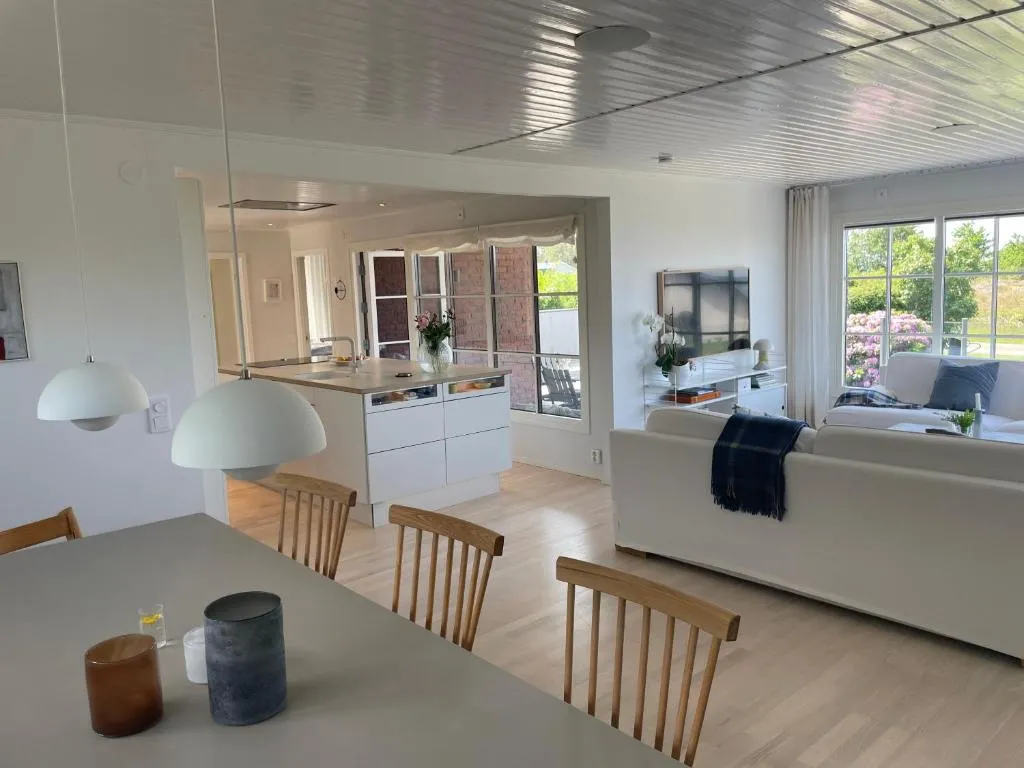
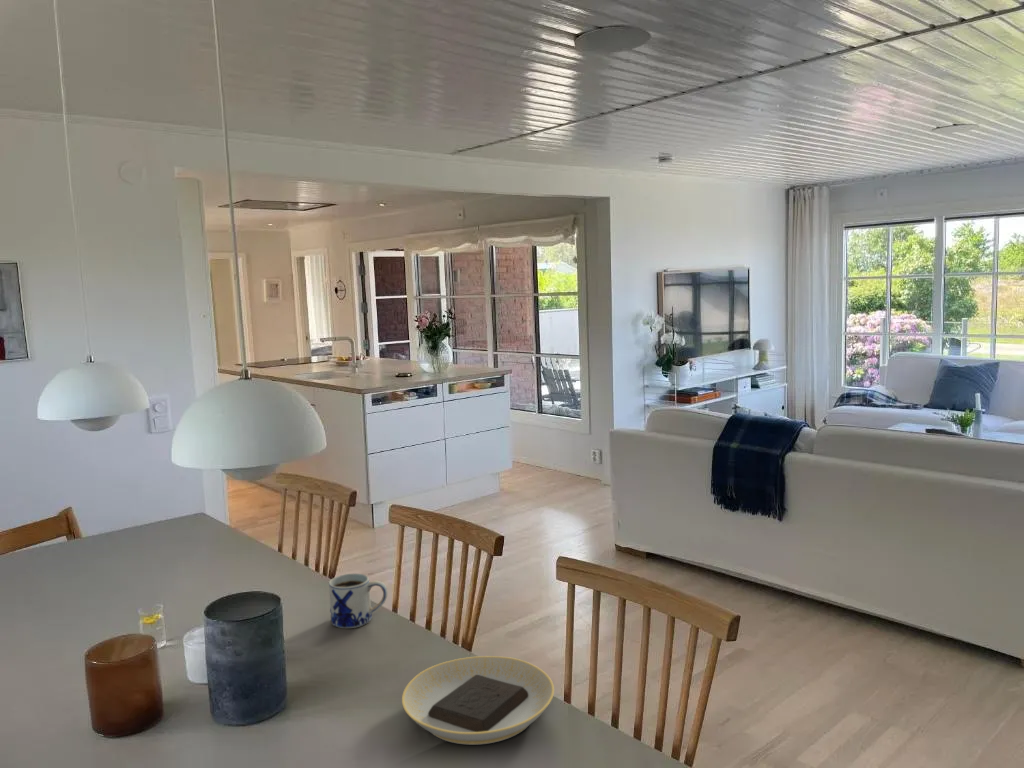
+ mug [328,572,389,629]
+ plate [401,655,555,746]
